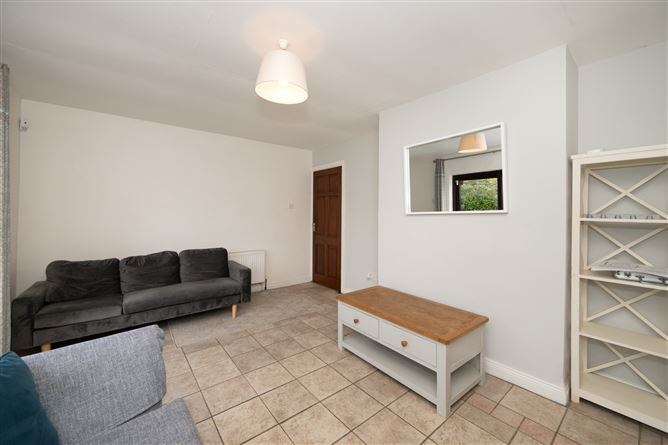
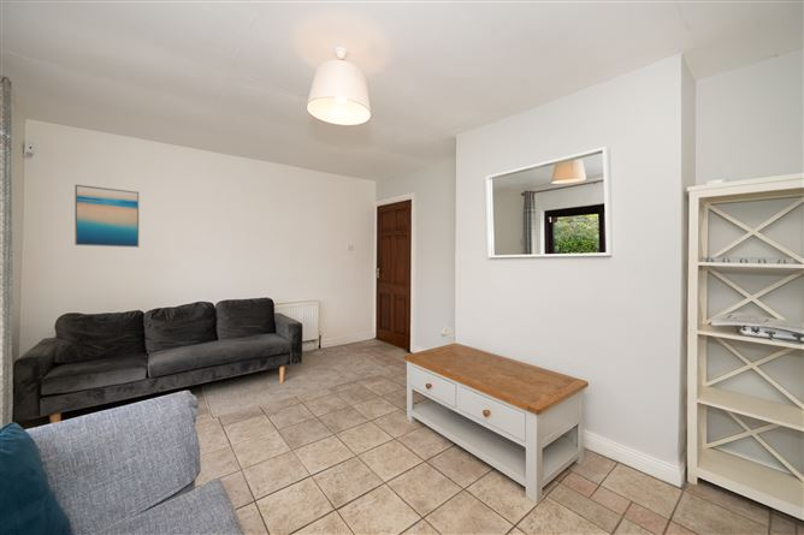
+ wall art [73,184,140,249]
